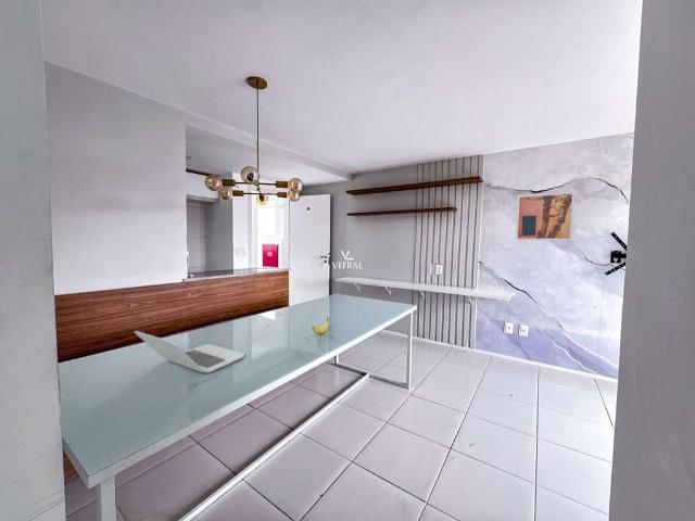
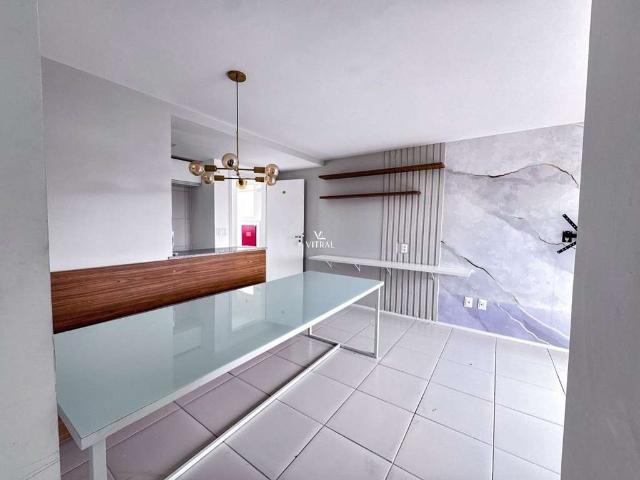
- banana [311,316,330,335]
- wall art [515,190,577,242]
- laptop [134,330,245,373]
